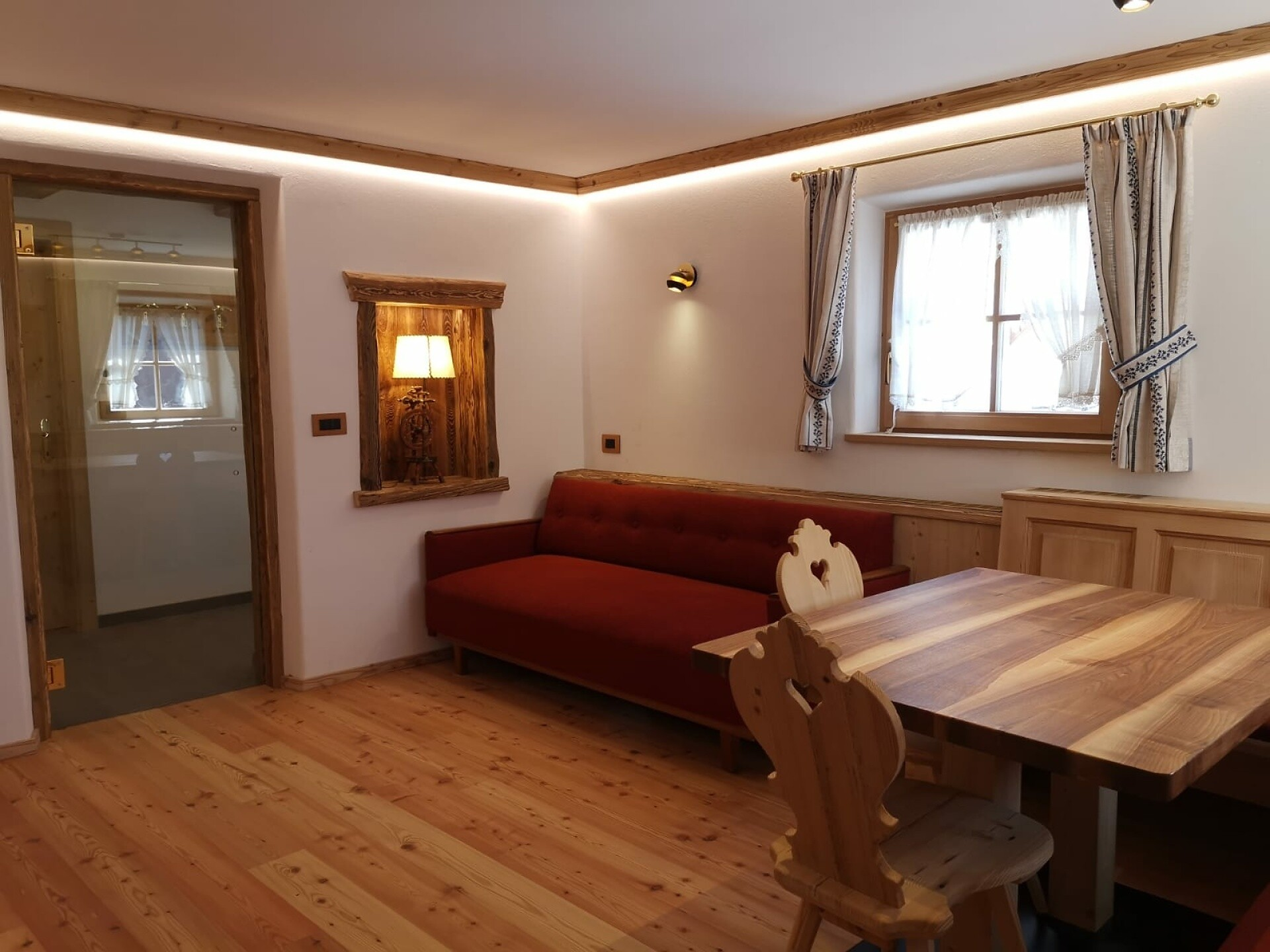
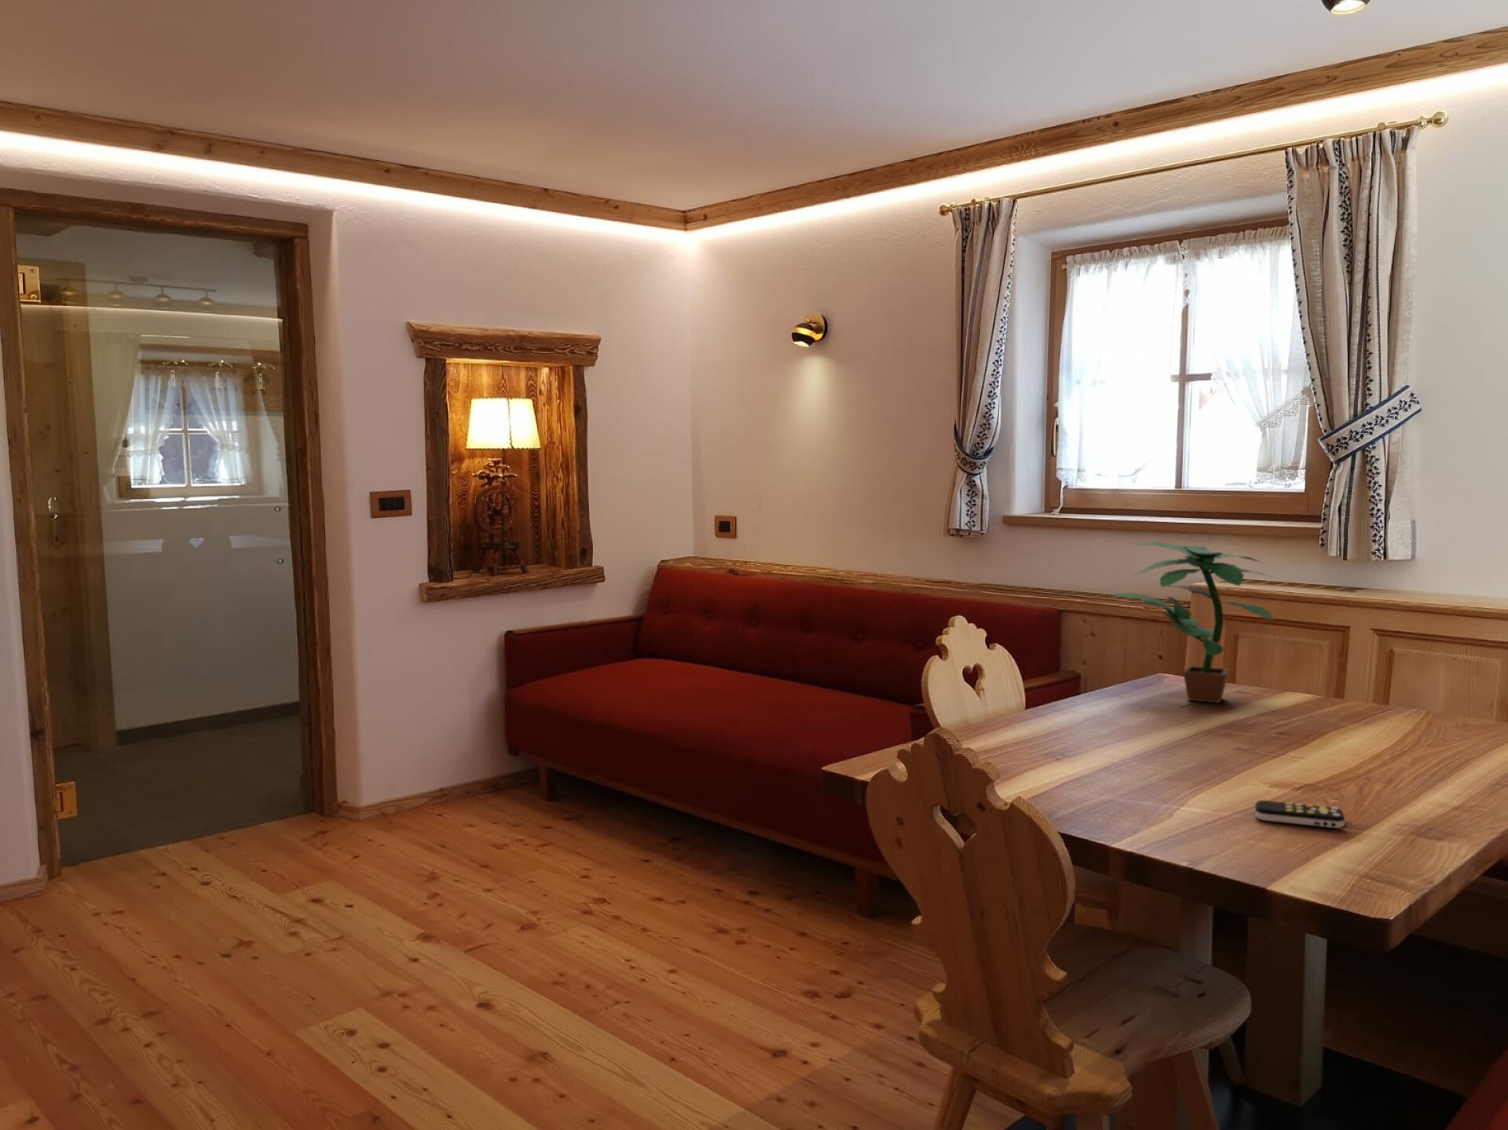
+ remote control [1254,800,1345,829]
+ potted plant [1108,541,1287,704]
